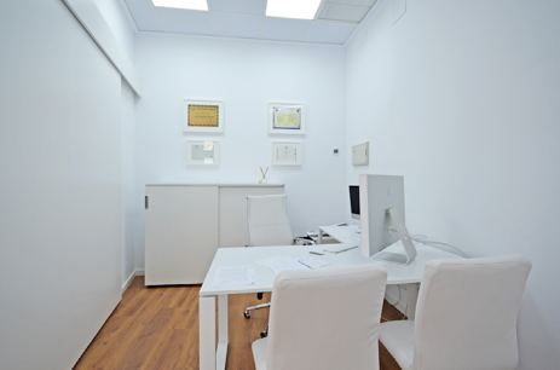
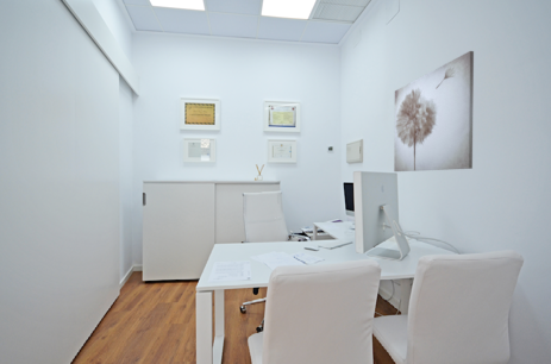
+ wall art [393,50,475,172]
